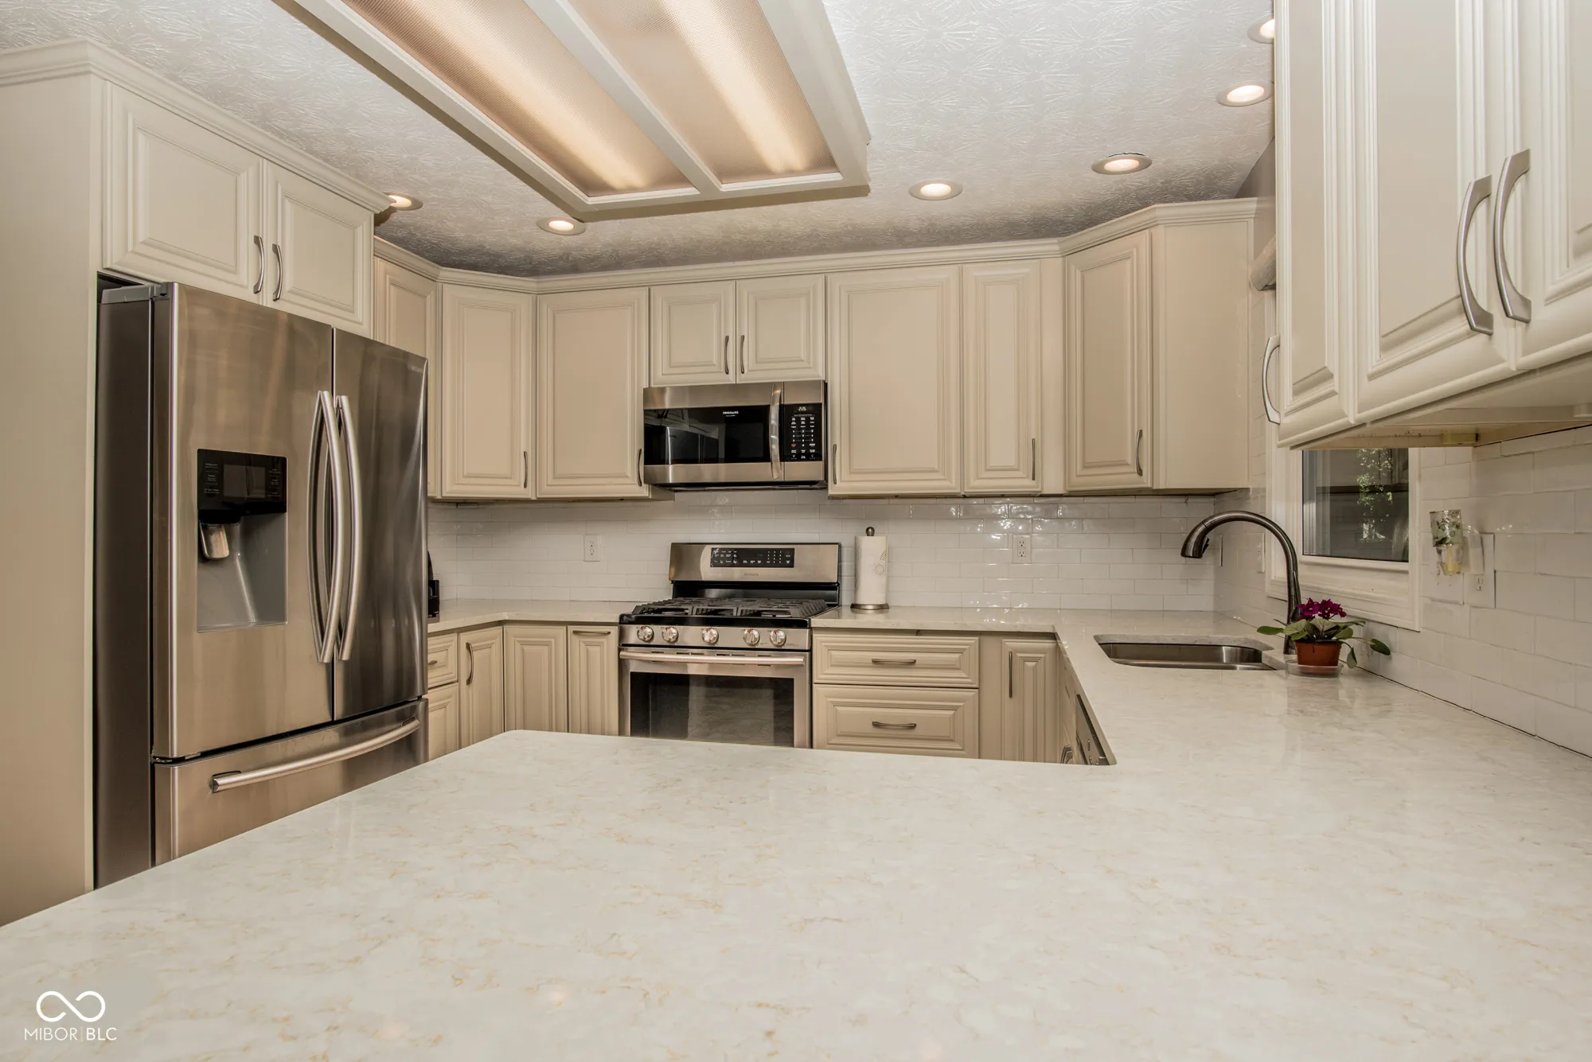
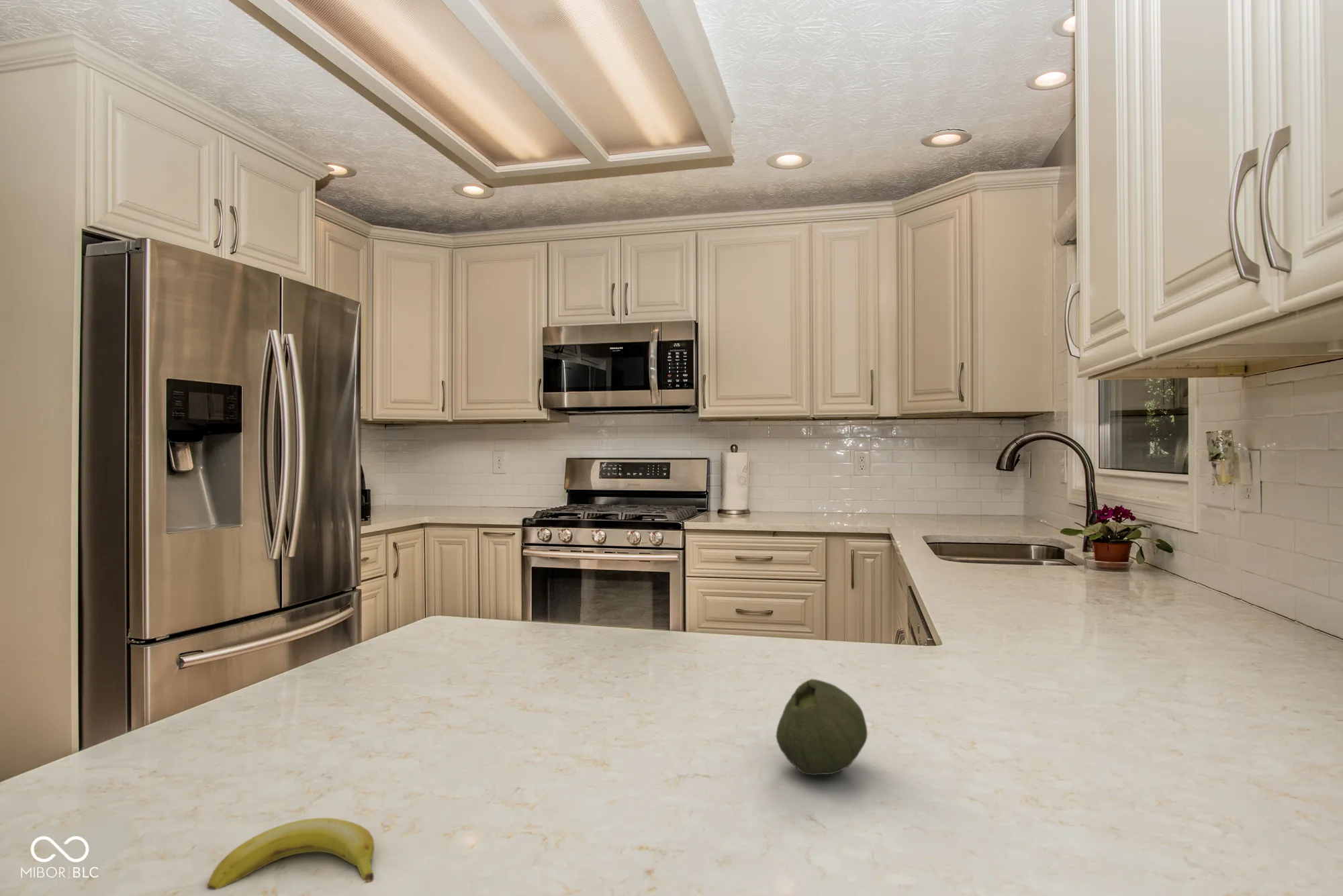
+ fruit [776,679,868,776]
+ banana [207,817,375,890]
